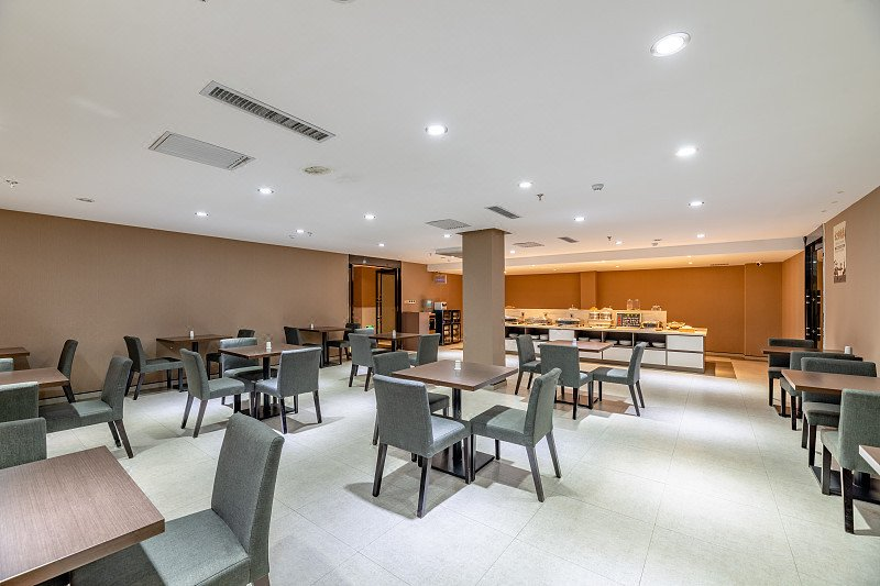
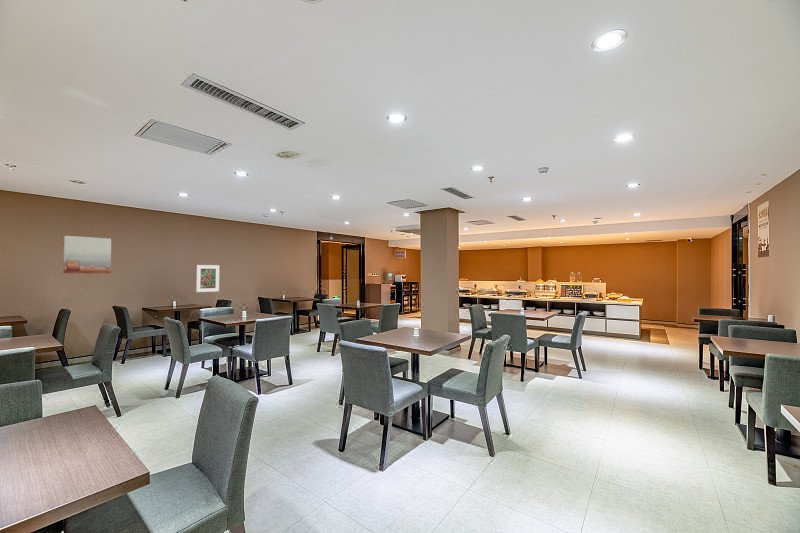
+ wall art [62,235,112,274]
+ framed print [195,264,220,293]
